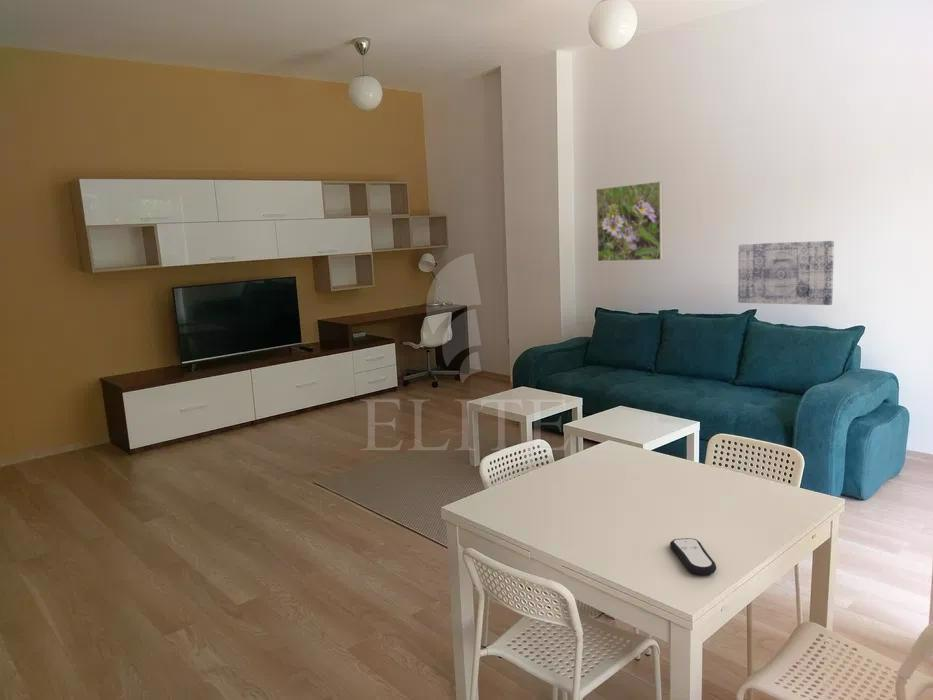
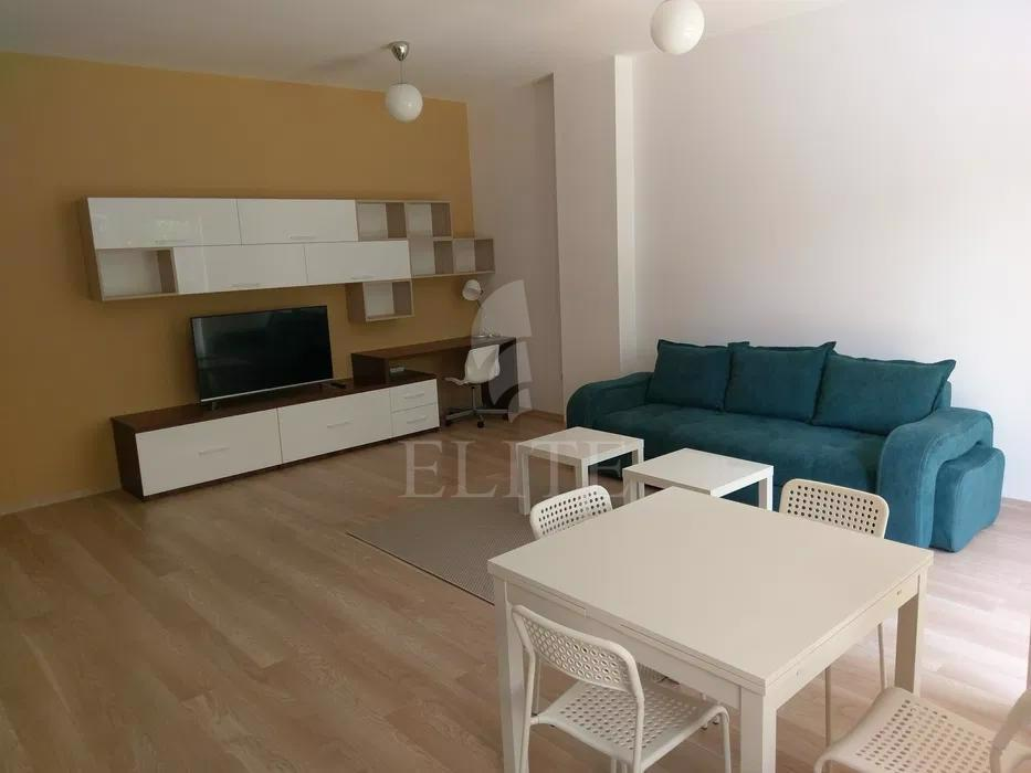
- remote control [669,537,717,576]
- wall art [737,240,835,306]
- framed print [595,180,664,262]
